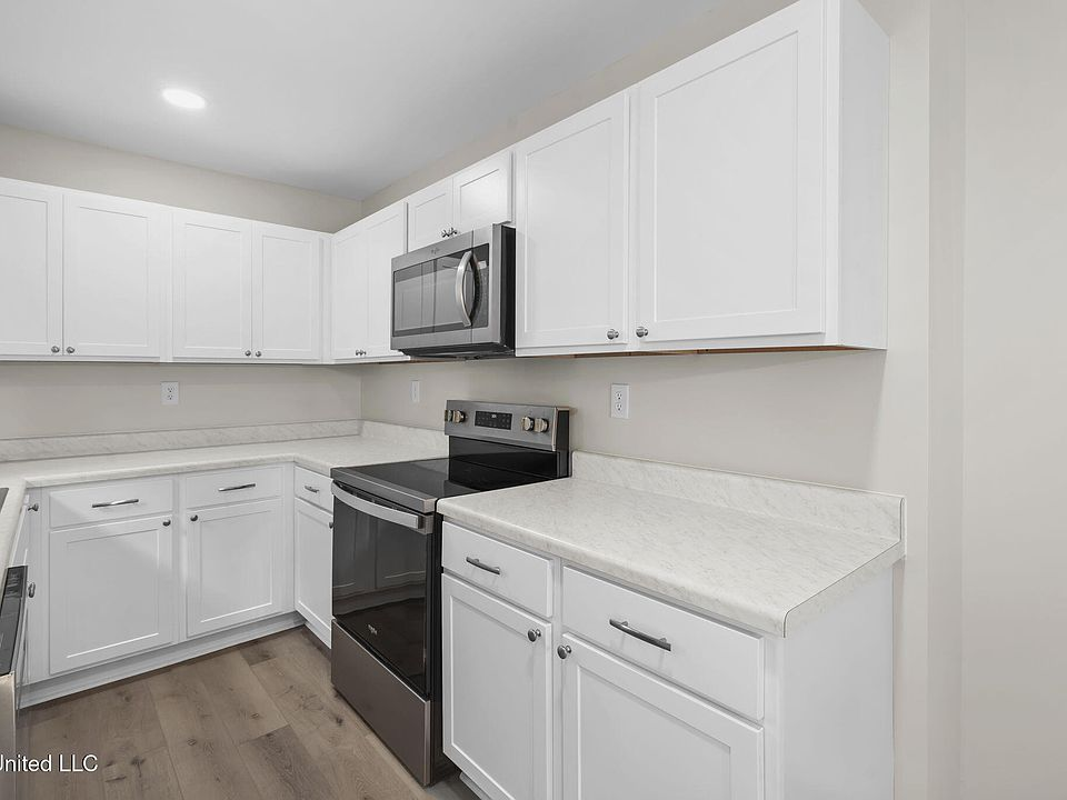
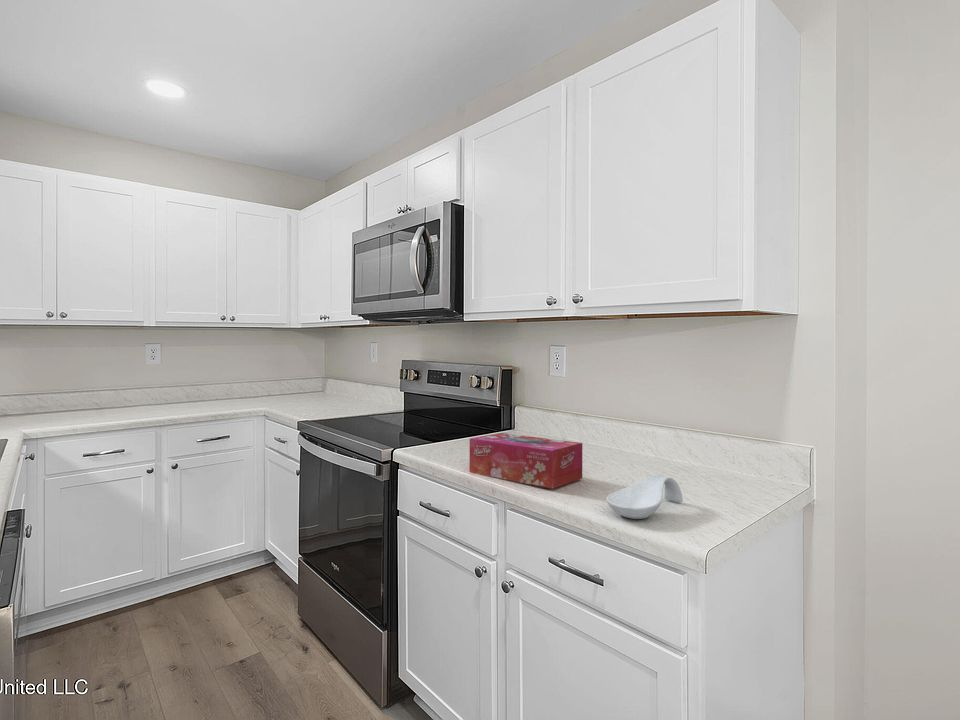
+ tissue box [469,432,583,489]
+ spoon rest [605,474,684,520]
